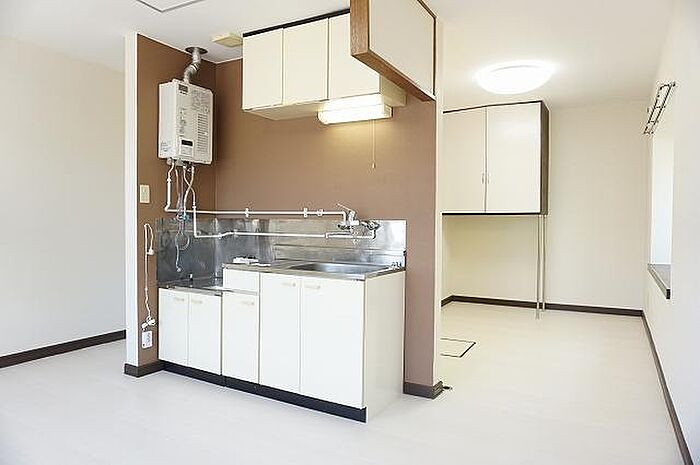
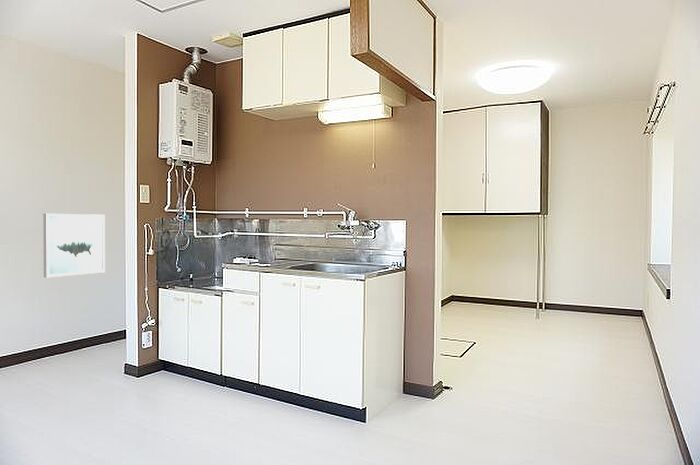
+ wall art [42,213,106,279]
